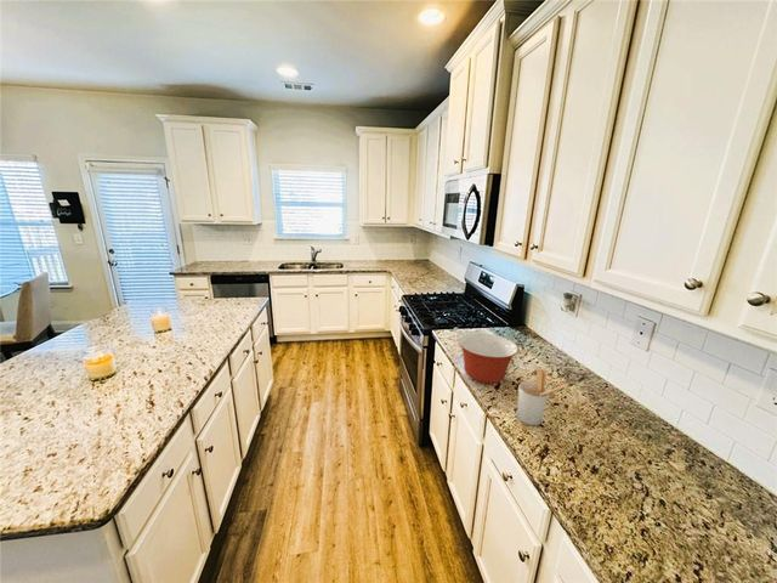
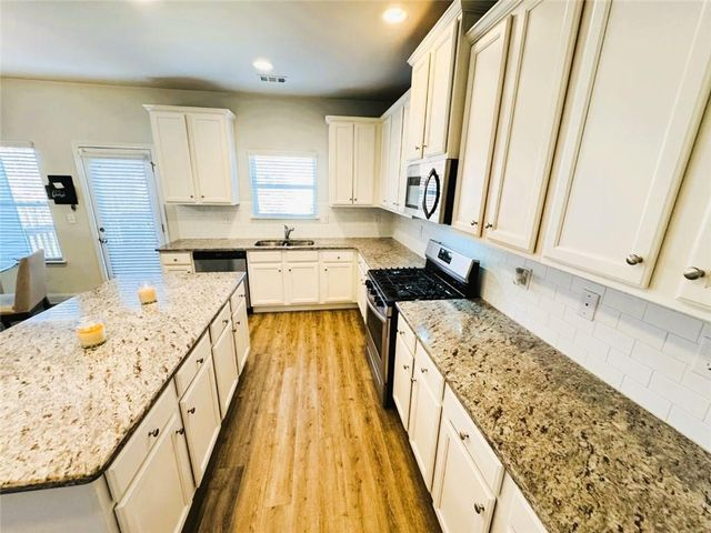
- mixing bowl [458,332,520,385]
- utensil holder [516,368,569,426]
